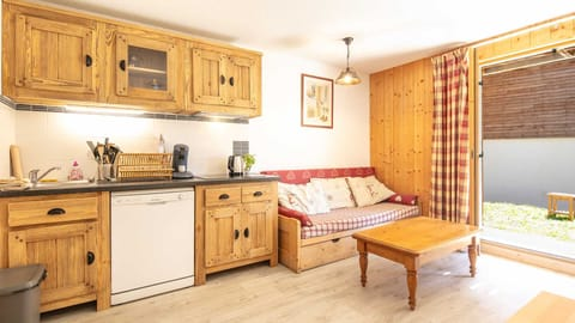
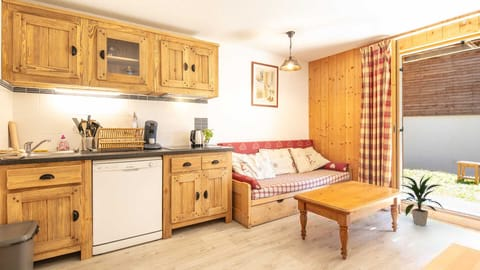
+ indoor plant [399,174,444,227]
